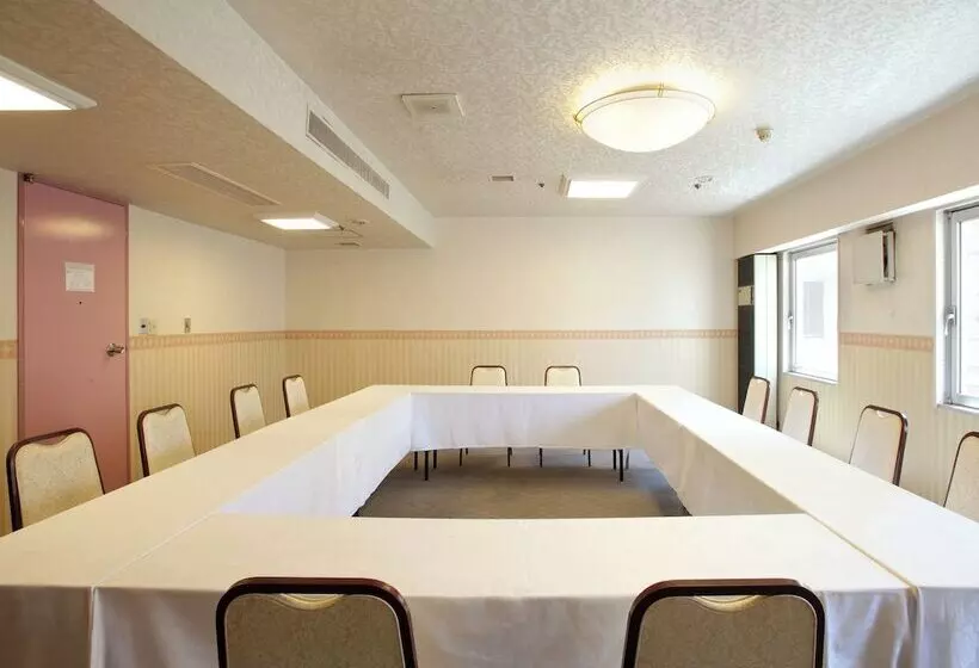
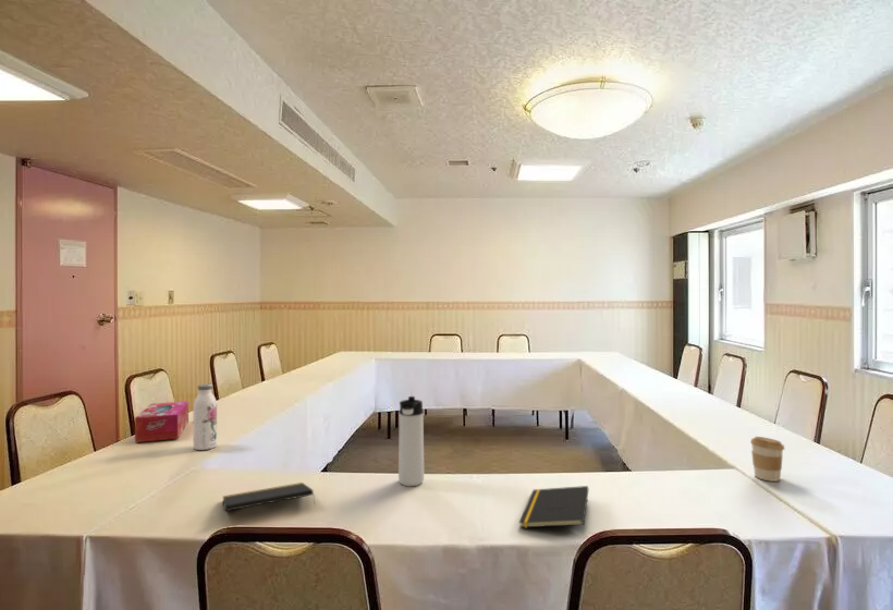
+ notepad [518,485,589,528]
+ water bottle [193,383,218,451]
+ coffee cup [749,436,785,483]
+ thermos bottle [397,395,425,487]
+ notepad [222,481,317,512]
+ tissue box [134,400,189,443]
